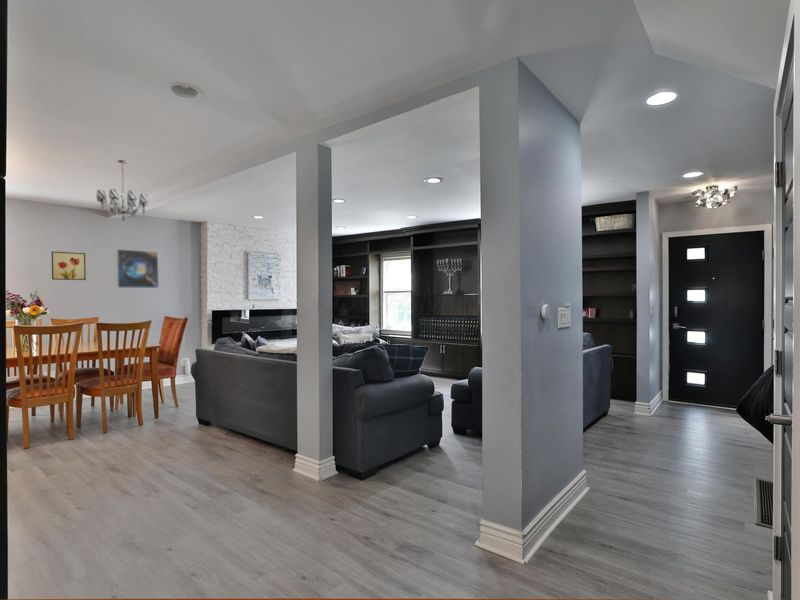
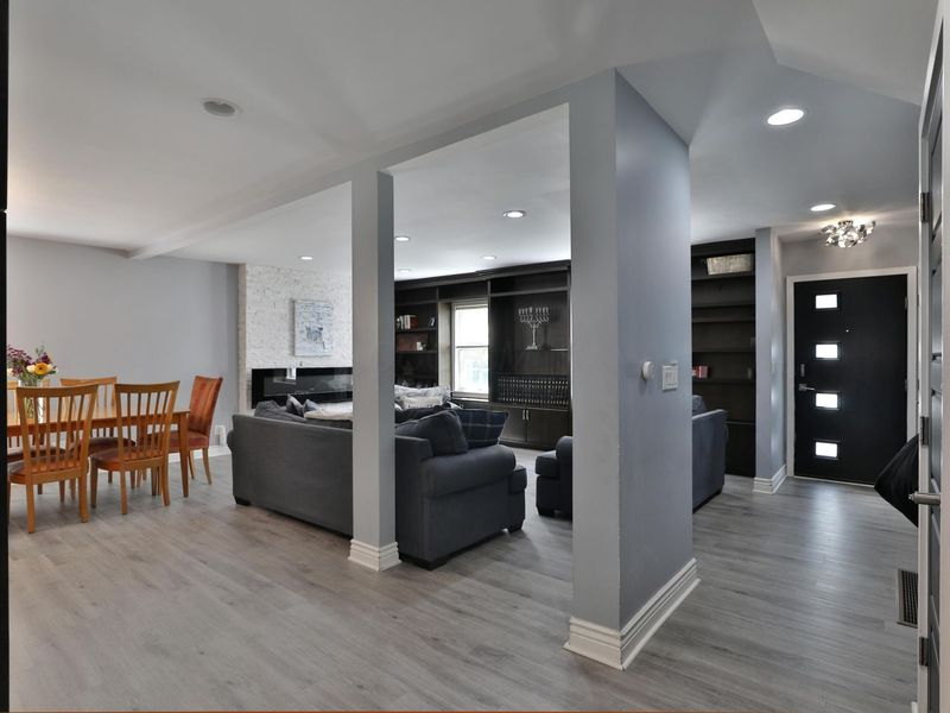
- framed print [115,248,160,289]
- wall art [51,250,87,281]
- chandelier [95,159,150,221]
